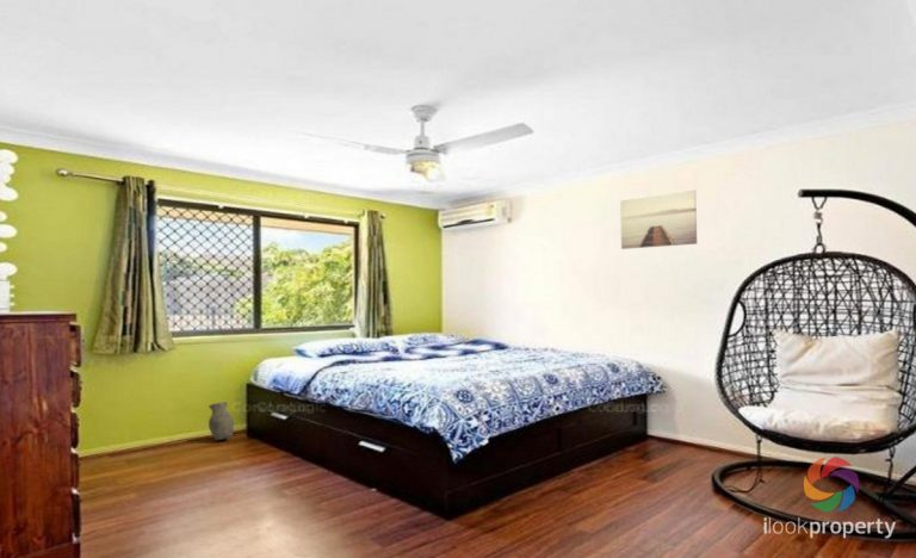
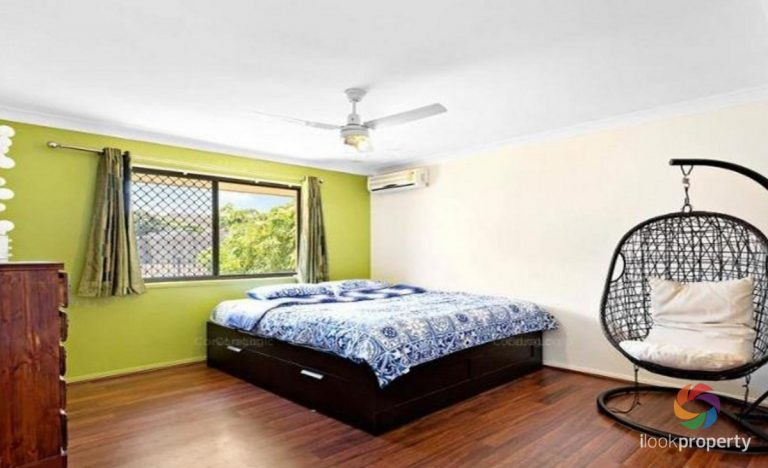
- wall art [619,188,698,250]
- vase [208,401,235,441]
